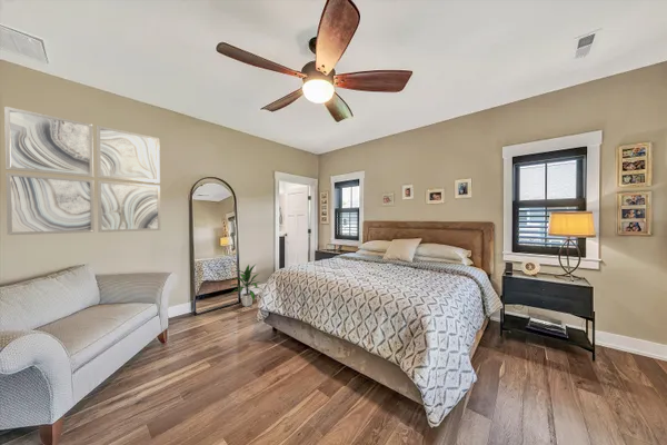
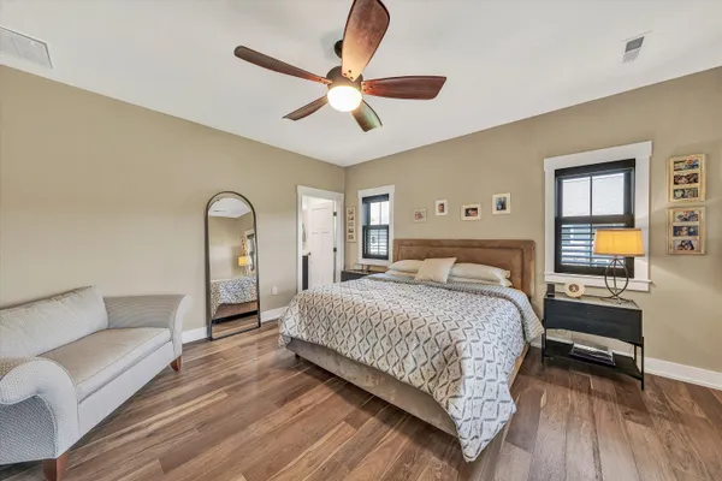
- indoor plant [229,264,262,307]
- wall art [3,106,161,236]
